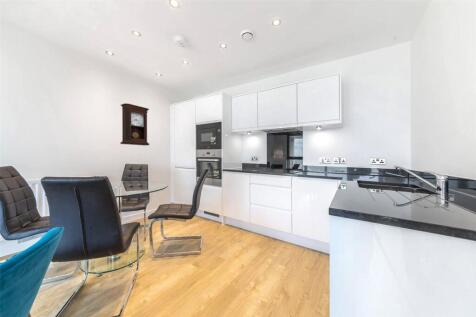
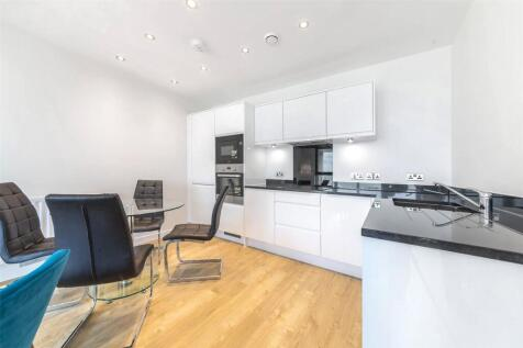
- pendulum clock [119,102,150,146]
